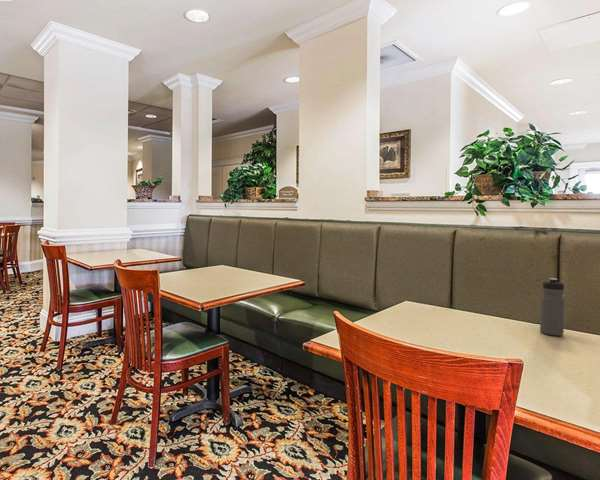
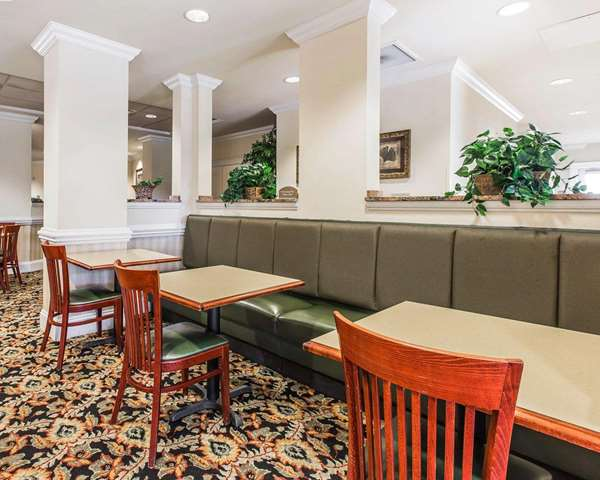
- water bottle [539,277,566,337]
